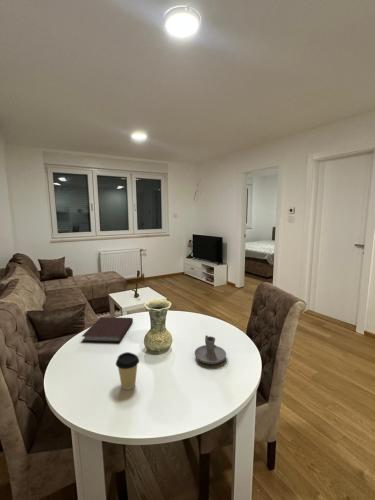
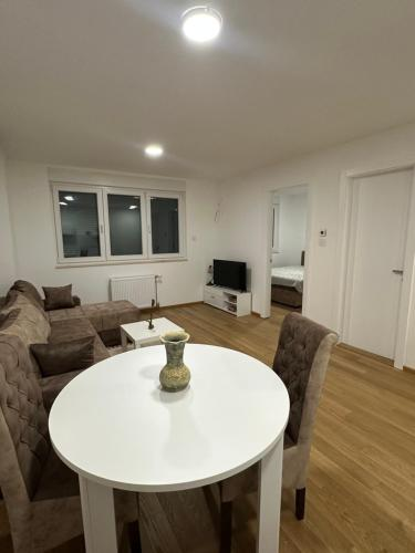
- notebook [81,316,134,344]
- coffee cup [115,351,140,390]
- candle holder [194,334,227,365]
